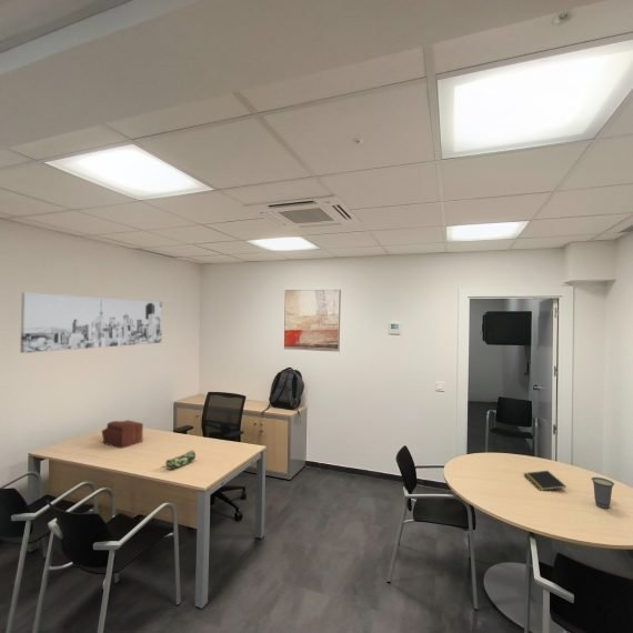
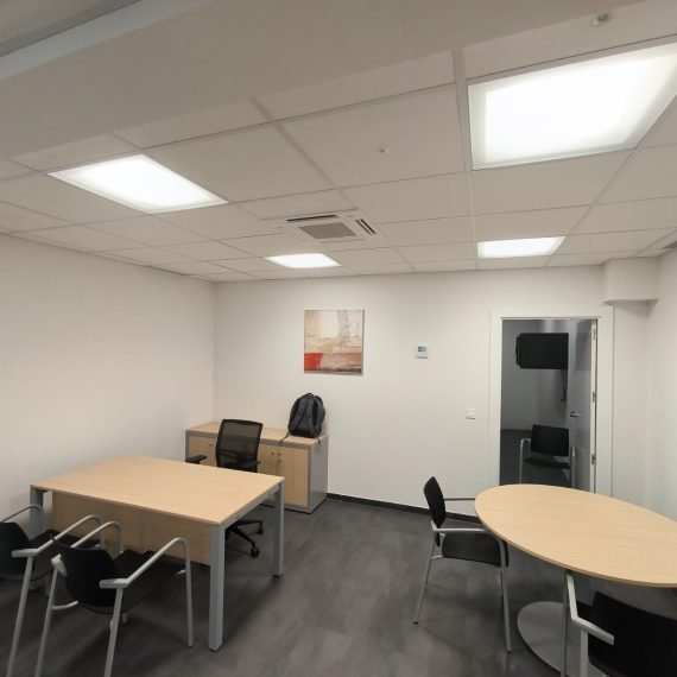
- cup [591,476,615,510]
- notepad [523,470,567,492]
- pencil case [164,450,197,471]
- wall art [19,291,163,354]
- sewing box [101,419,144,450]
